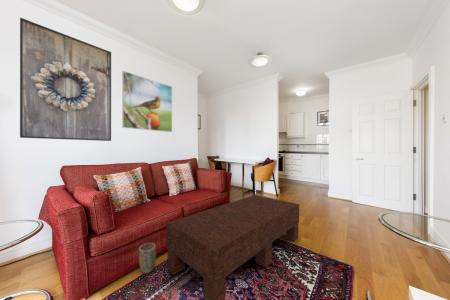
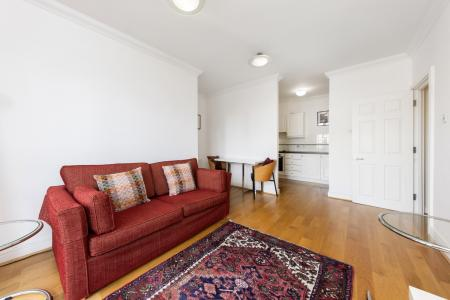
- plant pot [138,242,157,274]
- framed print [121,70,173,133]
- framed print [19,17,112,142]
- coffee table [165,194,300,300]
